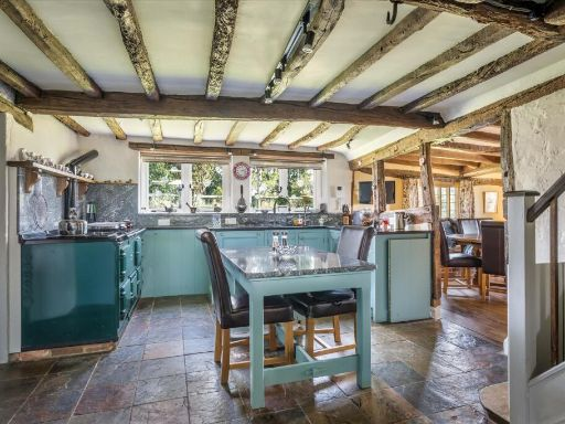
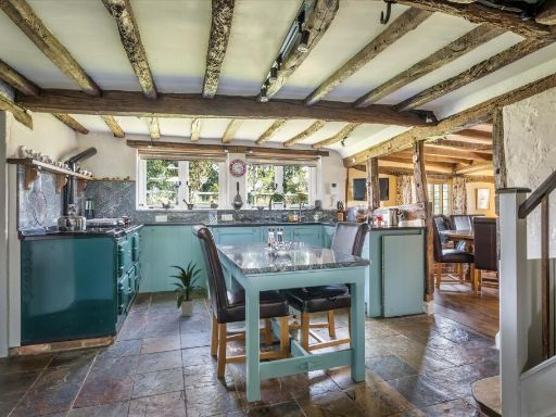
+ indoor plant [165,260,208,317]
